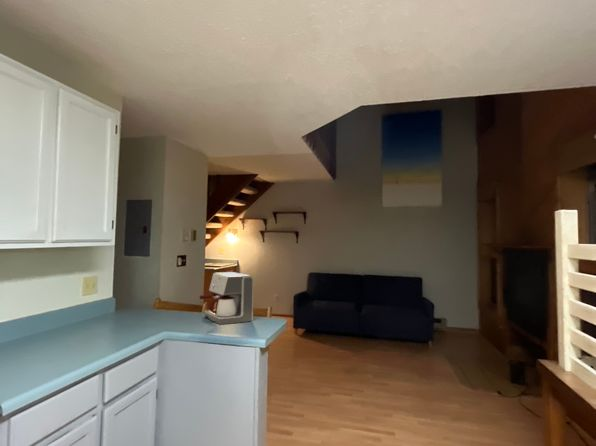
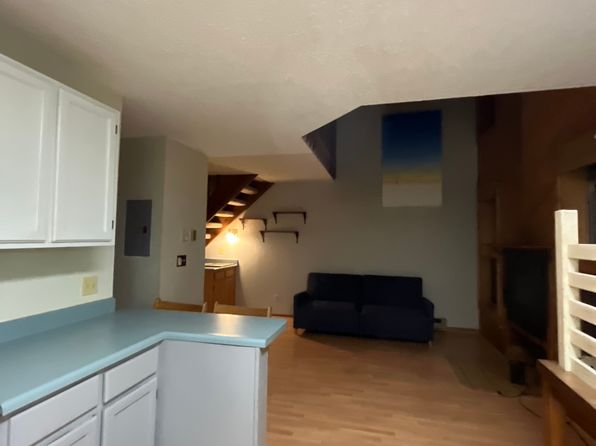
- coffee maker [199,271,254,326]
